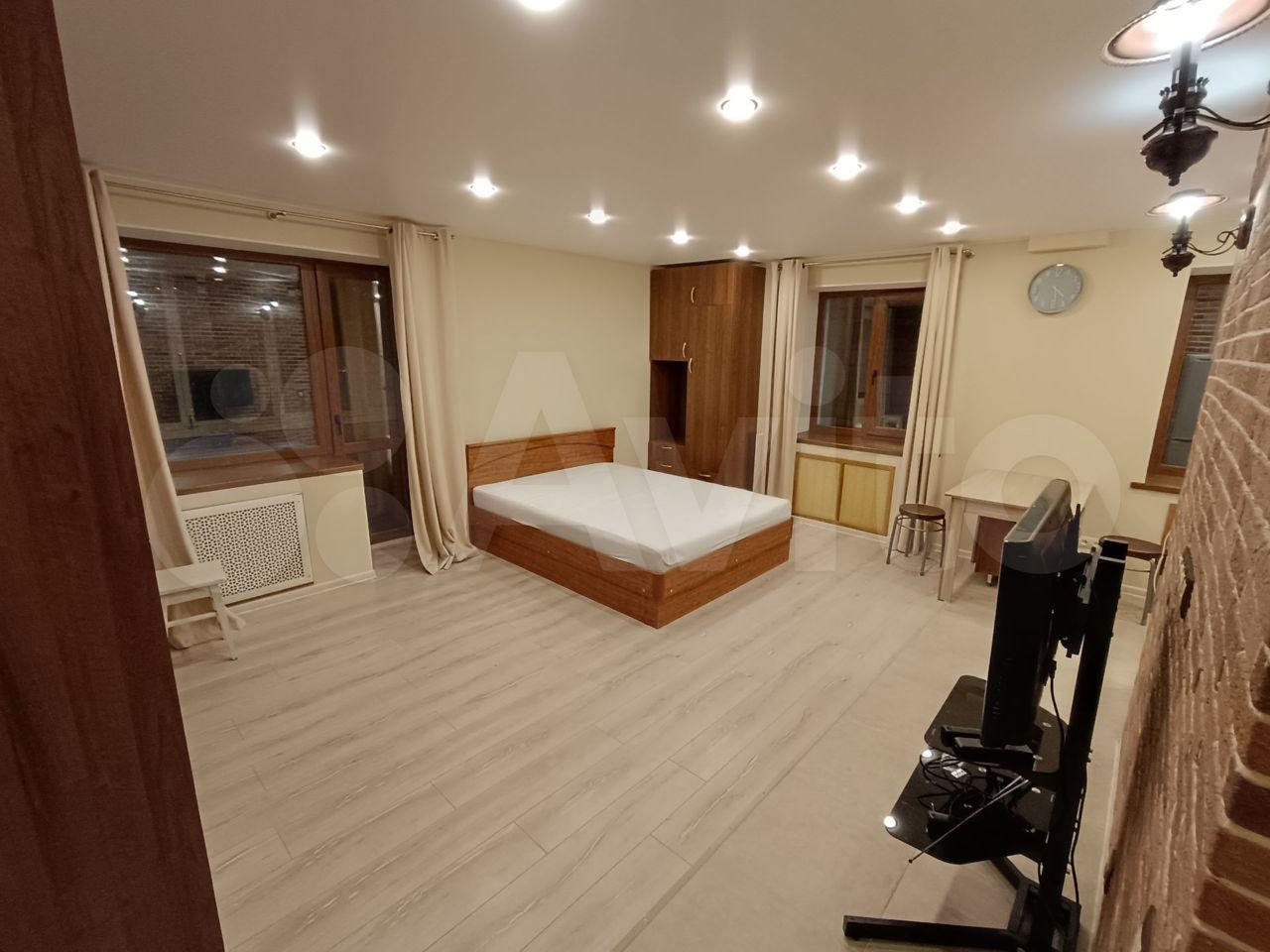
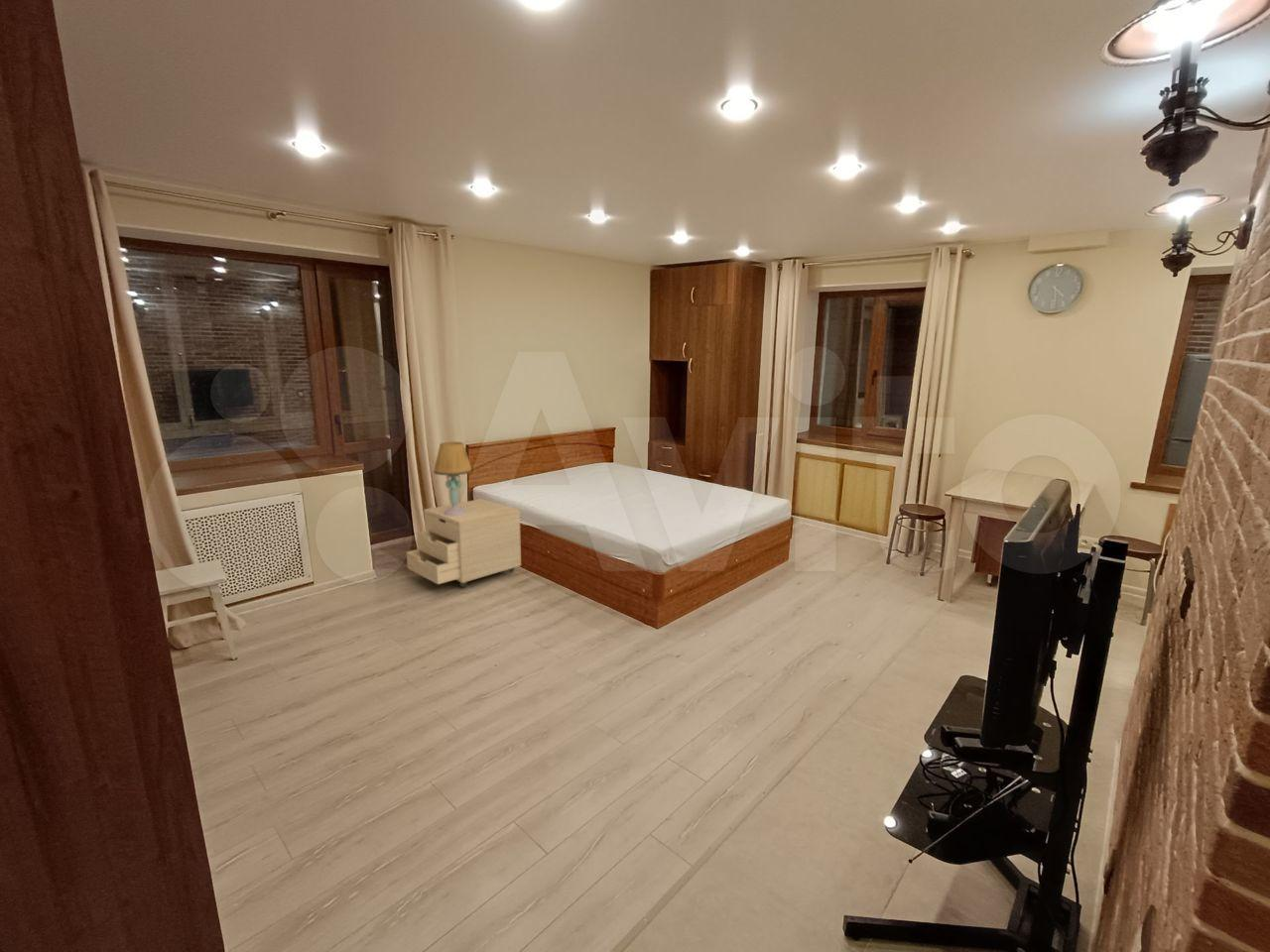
+ nightstand [406,498,522,588]
+ table lamp [433,441,473,516]
